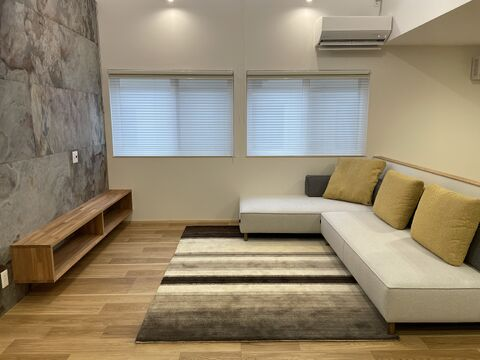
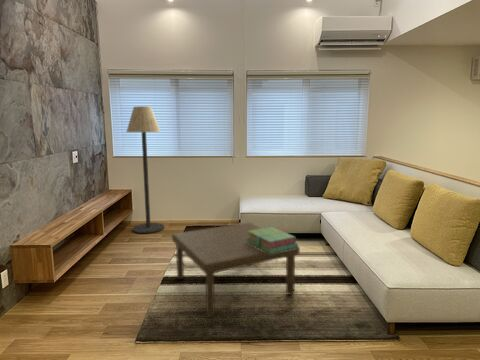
+ floor lamp [126,105,165,234]
+ coffee table [171,221,301,318]
+ stack of books [246,226,299,254]
